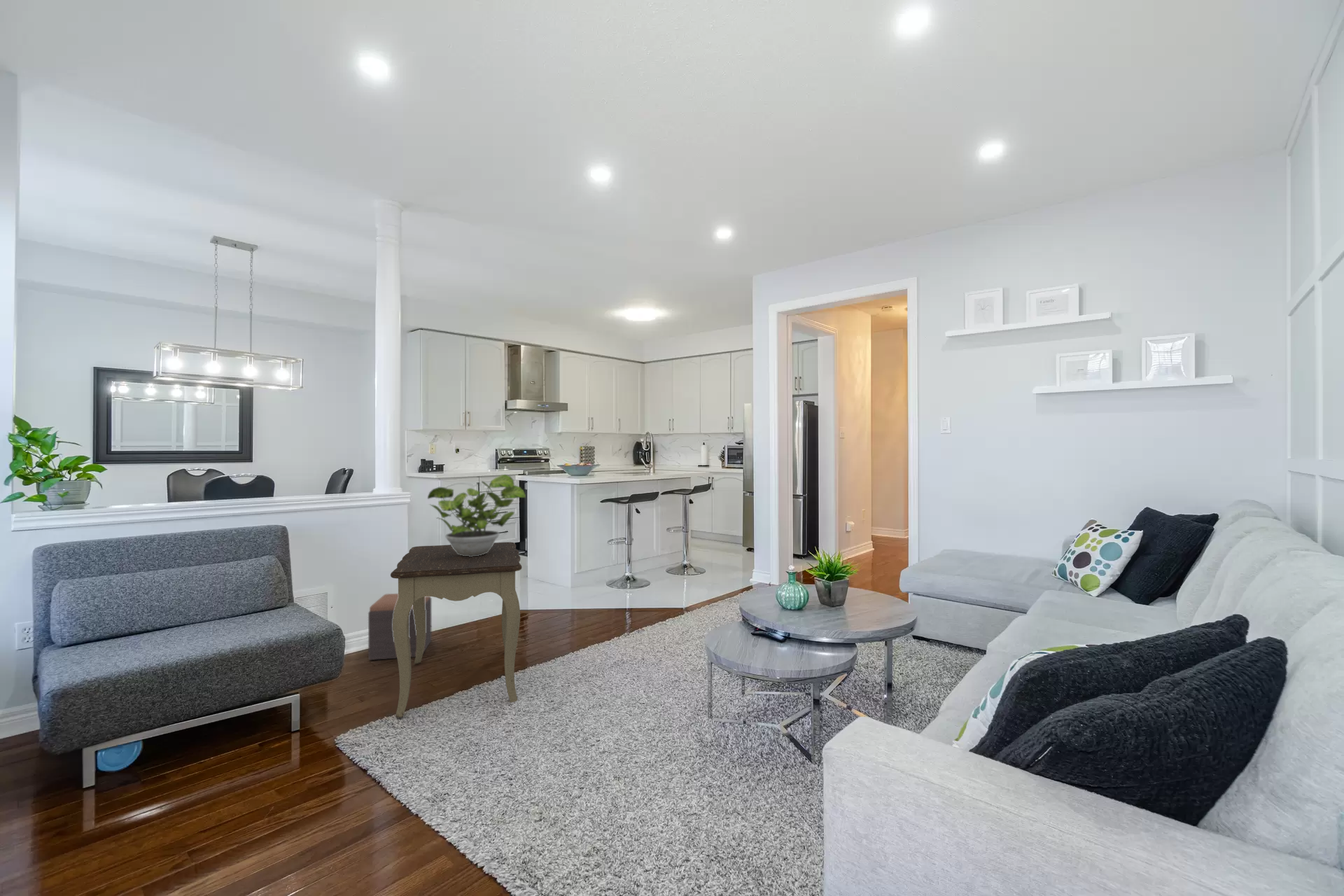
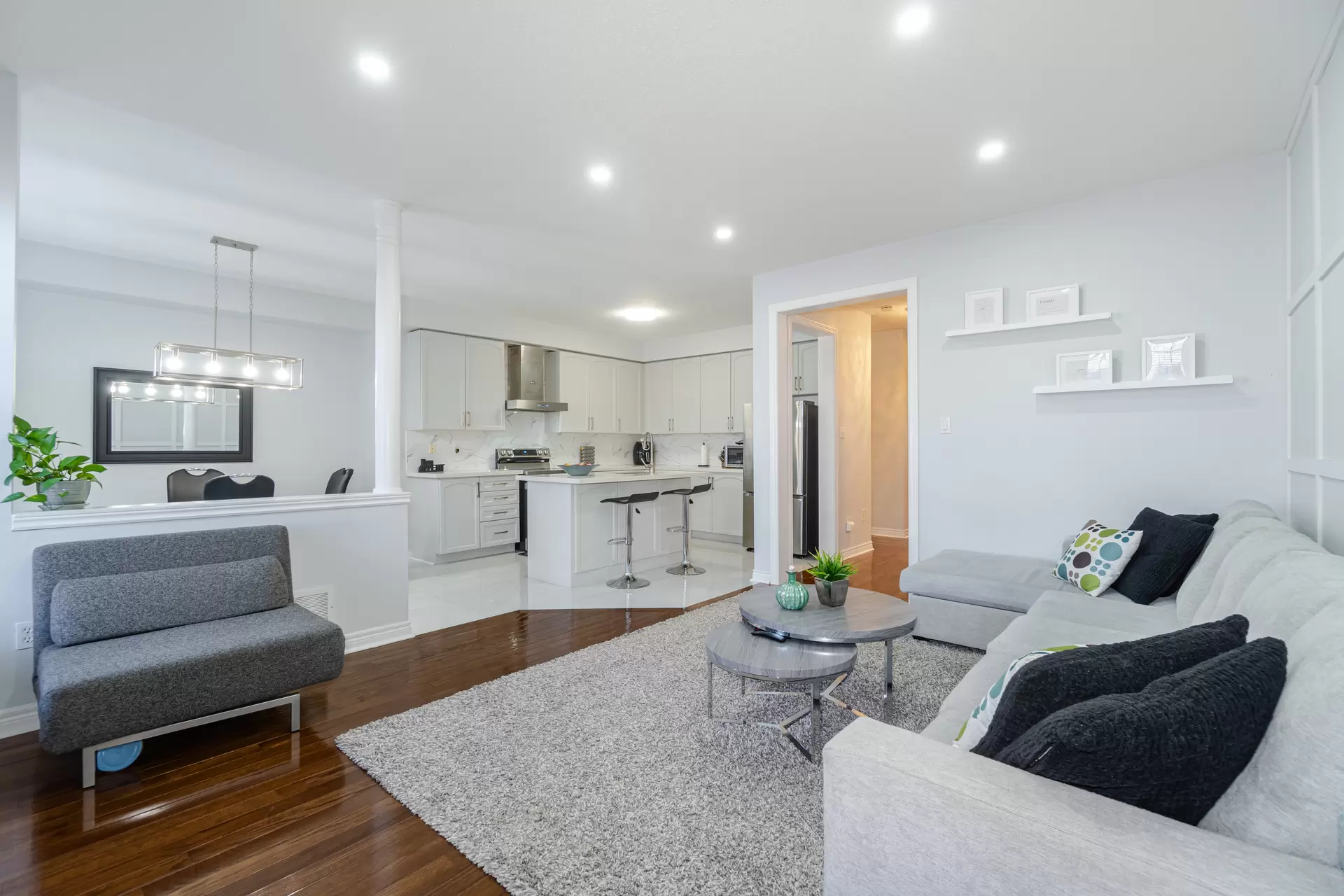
- side table [390,542,522,718]
- footstool [367,593,432,661]
- potted plant [427,474,526,556]
